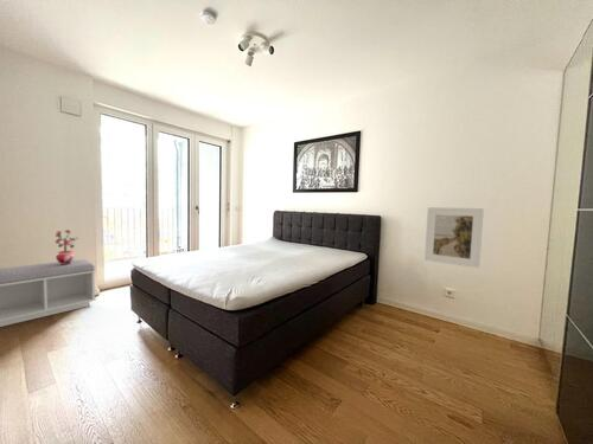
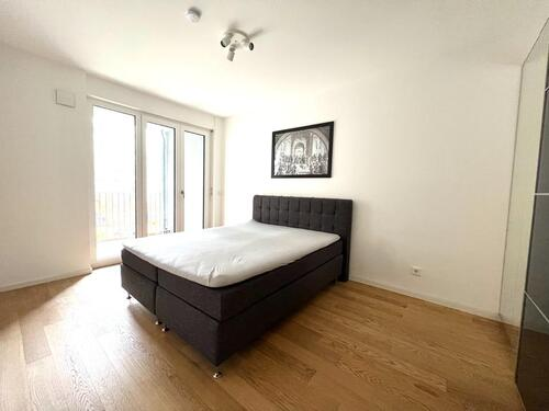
- bench [0,258,97,328]
- potted plant [55,229,81,264]
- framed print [423,206,485,269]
